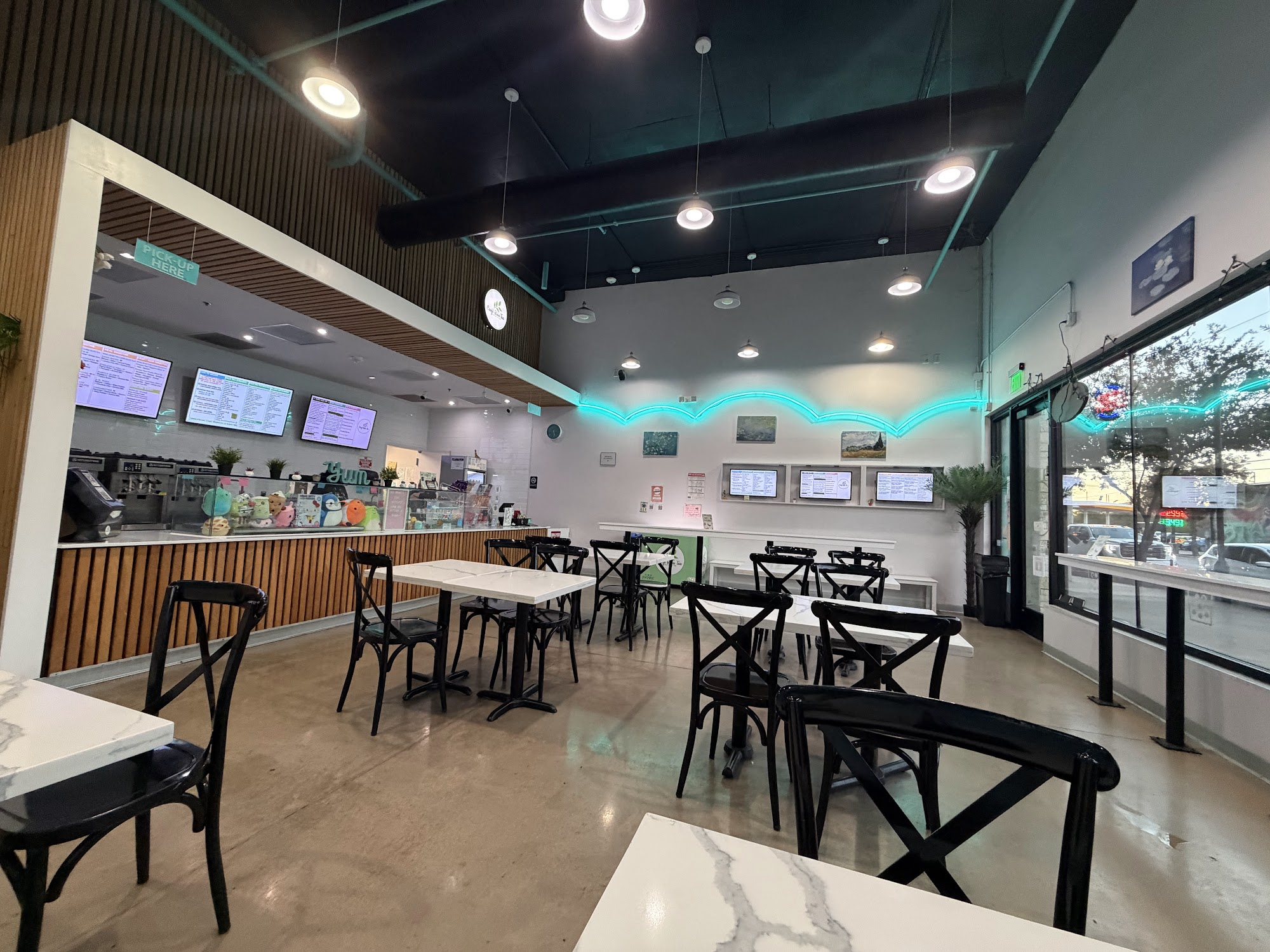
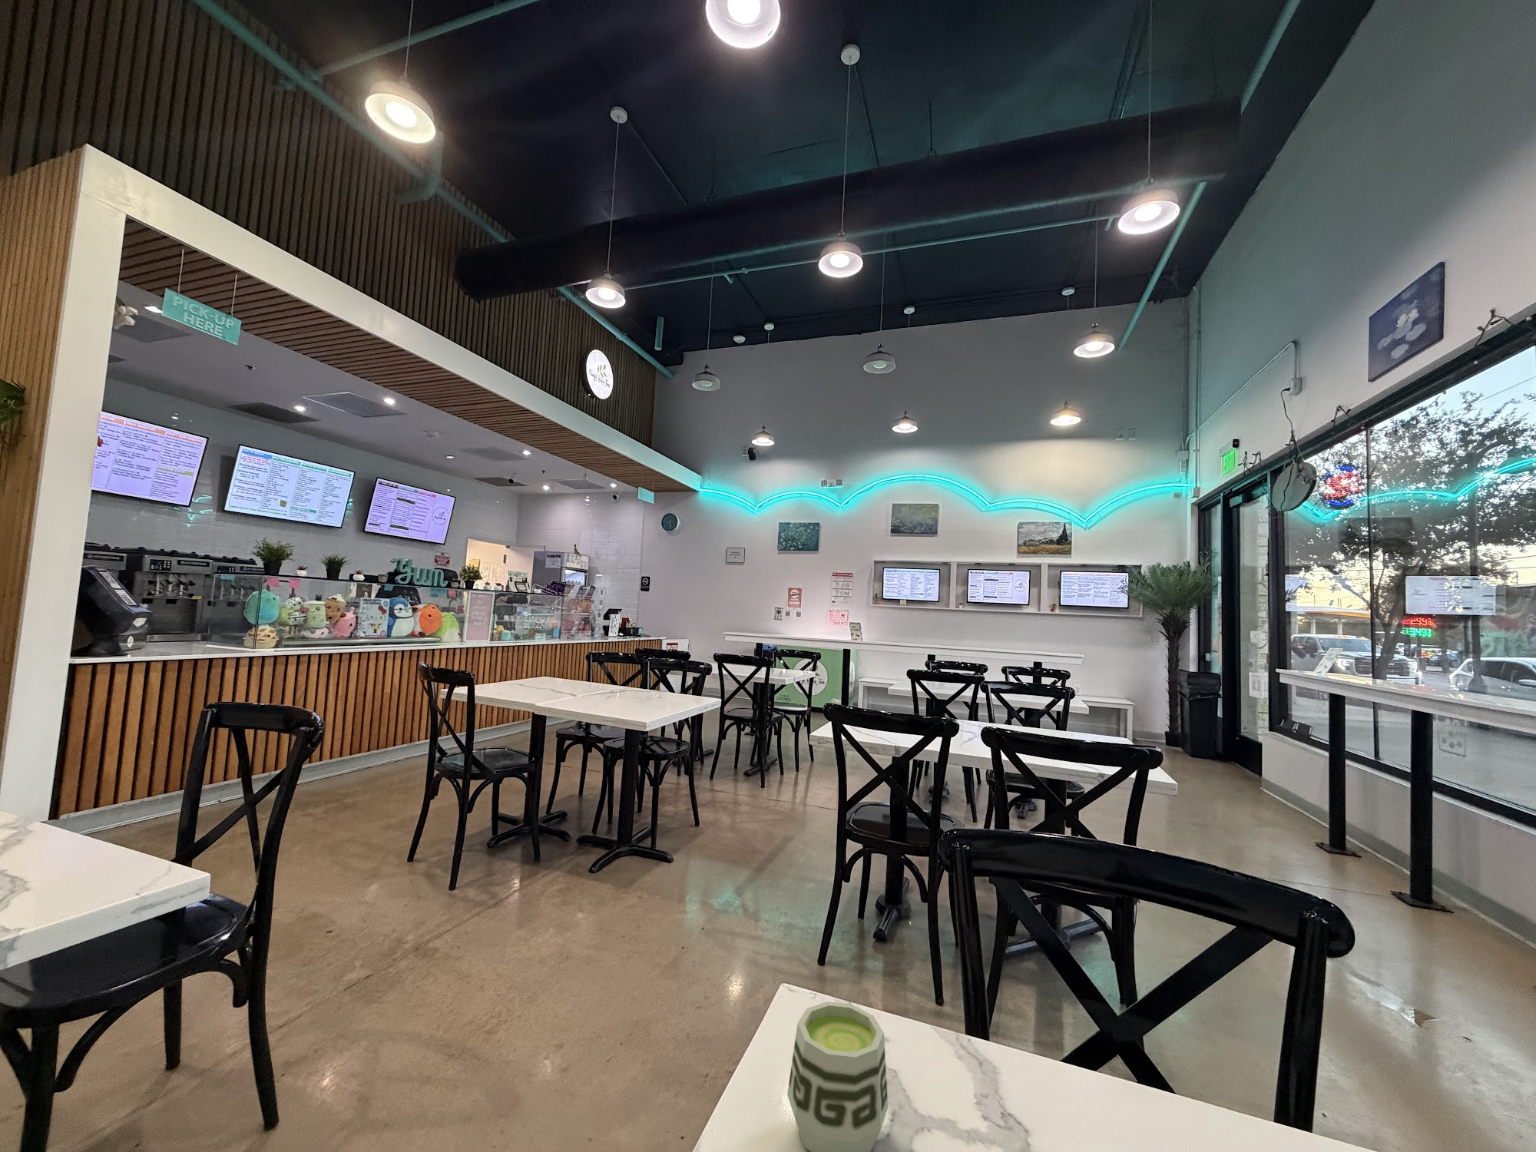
+ cup [786,1001,889,1152]
